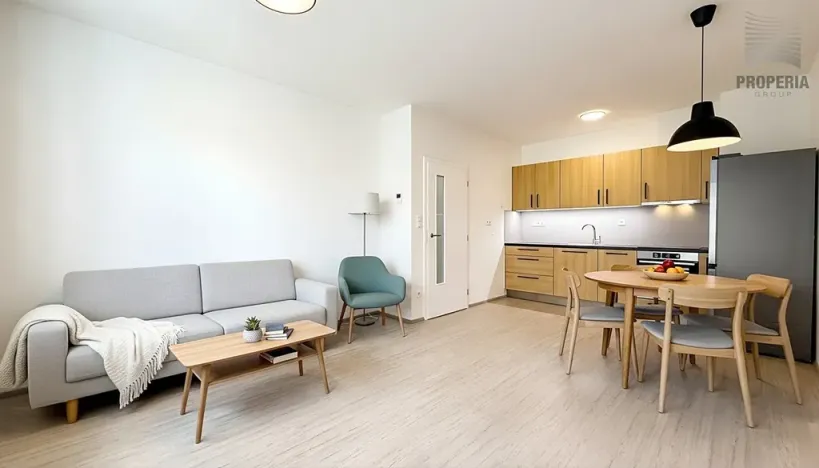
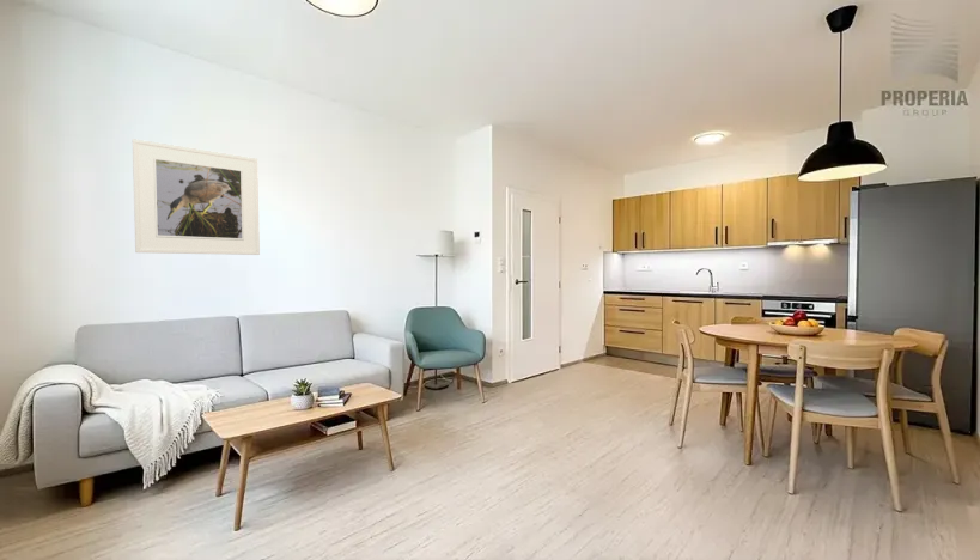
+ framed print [132,138,261,256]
